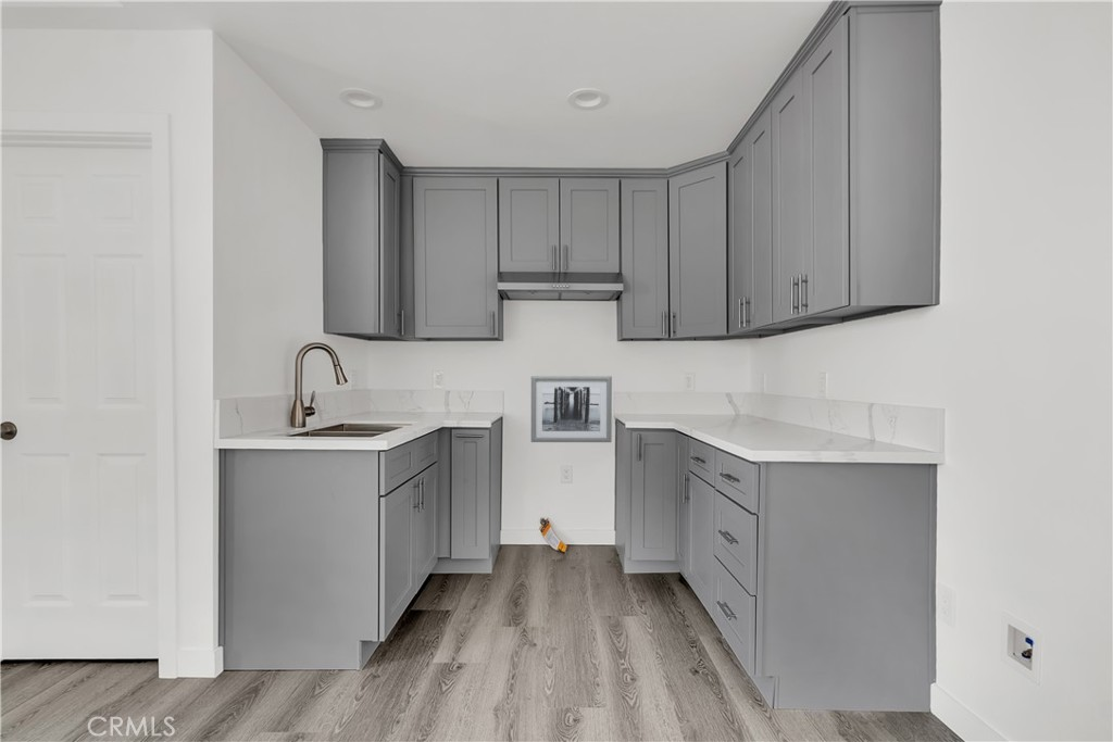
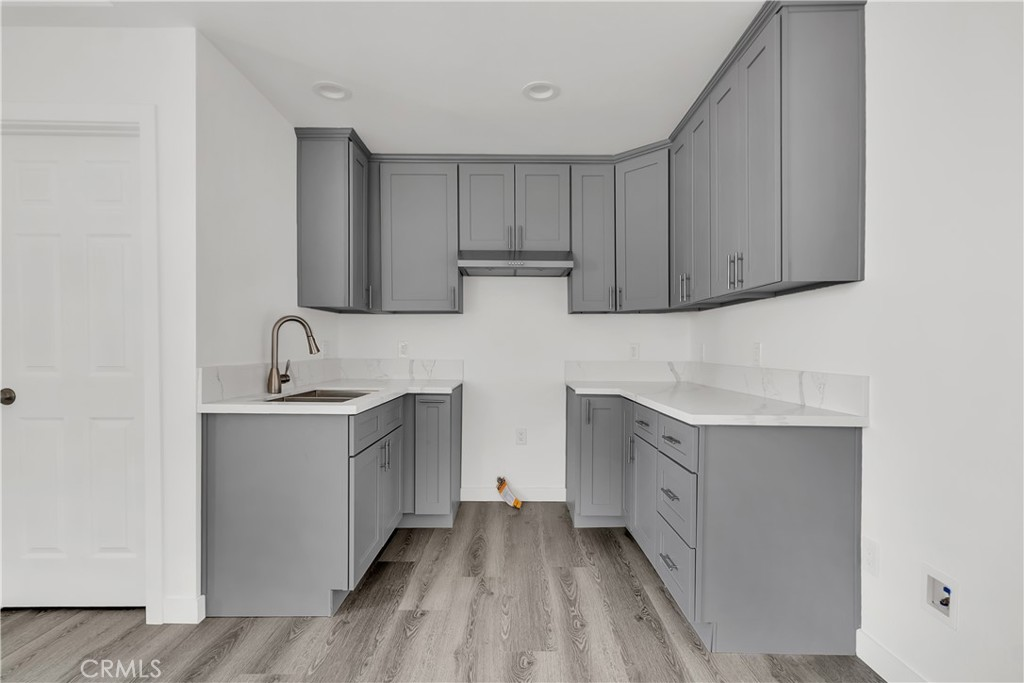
- wall art [530,375,613,443]
